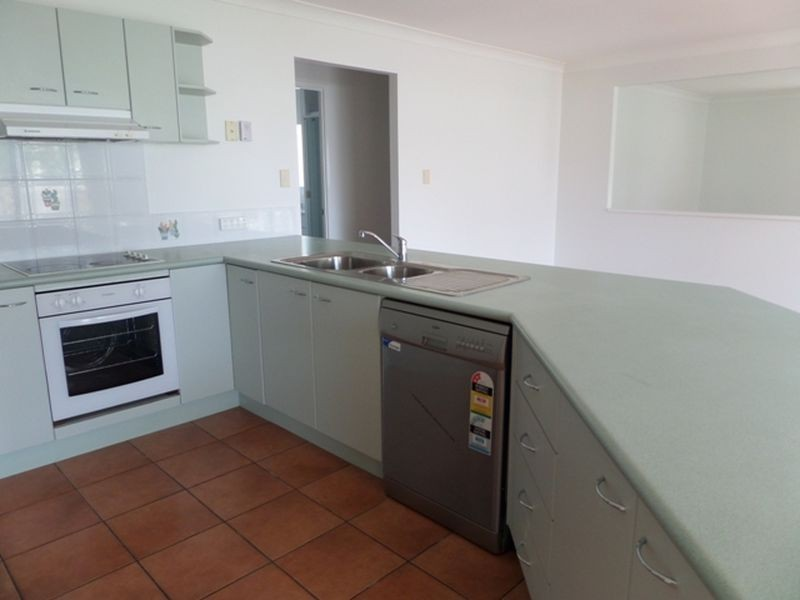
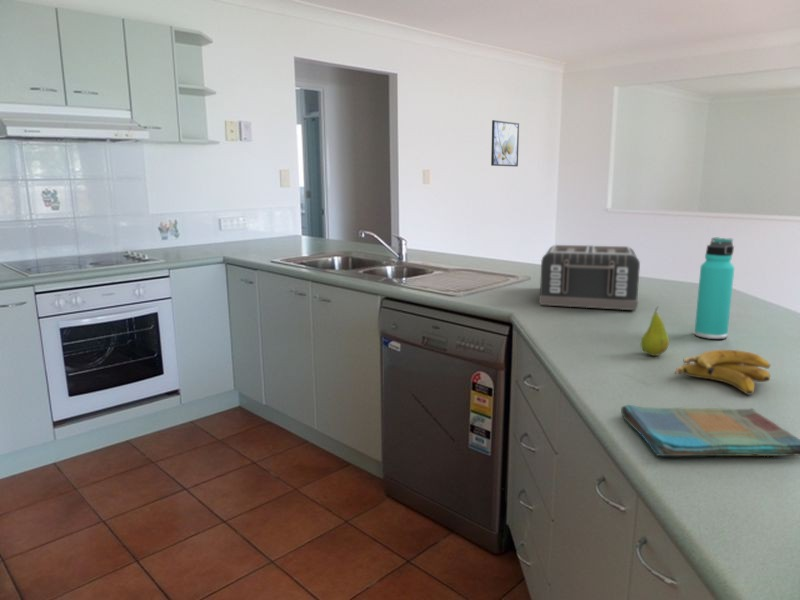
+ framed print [490,119,520,168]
+ toaster [538,244,641,311]
+ dish towel [620,404,800,457]
+ fruit [640,305,670,357]
+ banana [674,349,771,396]
+ thermos bottle [693,236,735,340]
